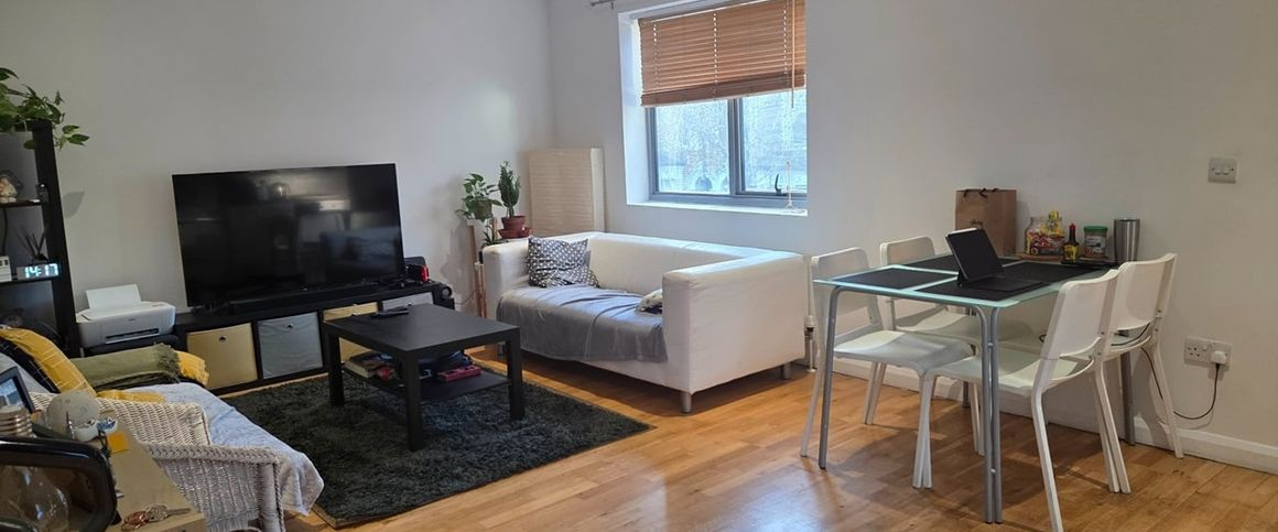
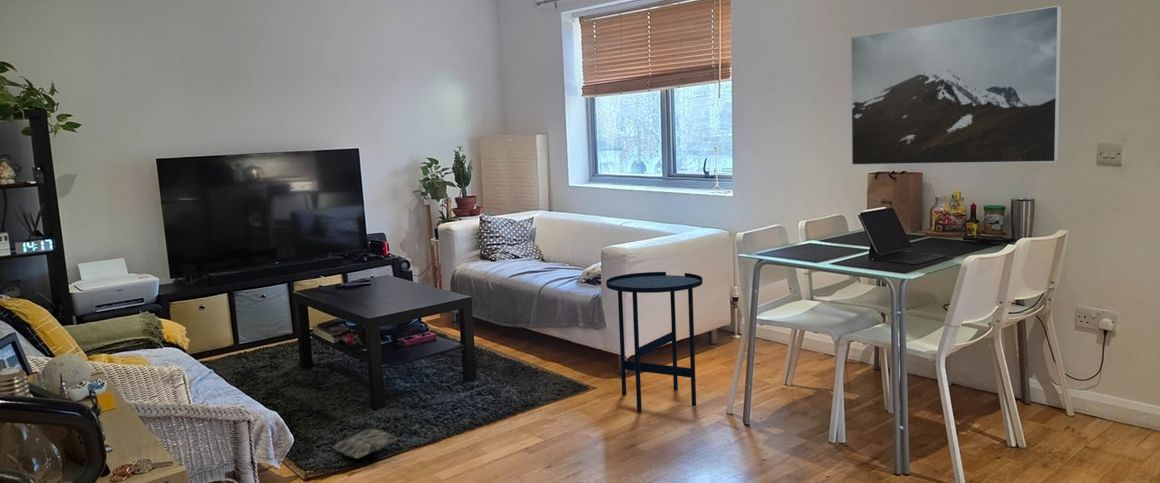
+ side table [605,271,704,414]
+ bag [331,427,400,460]
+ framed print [850,5,1063,166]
